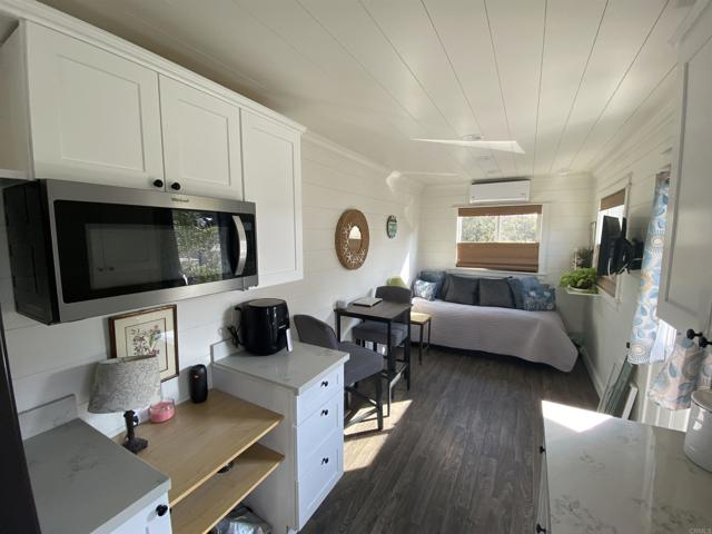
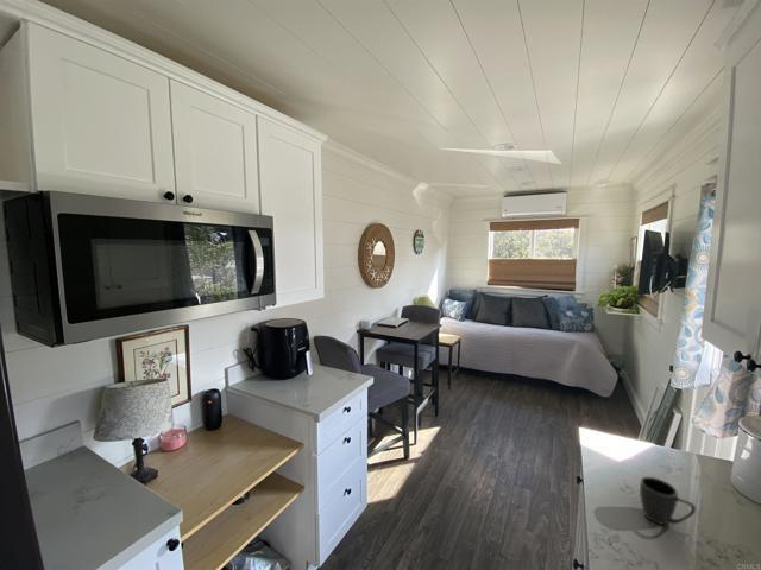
+ mug [639,476,697,526]
